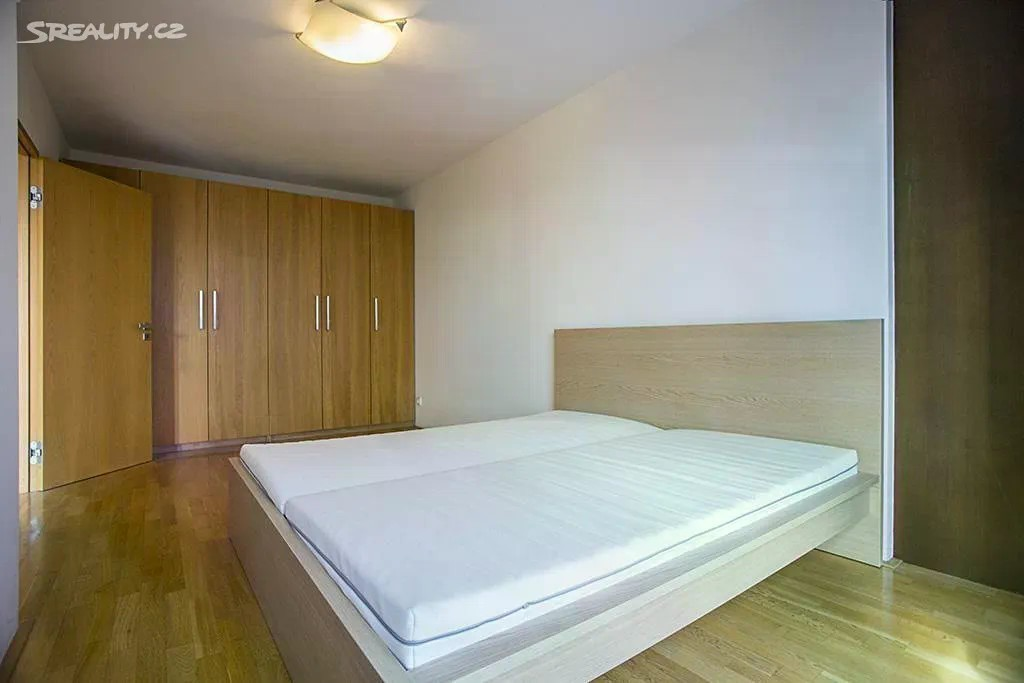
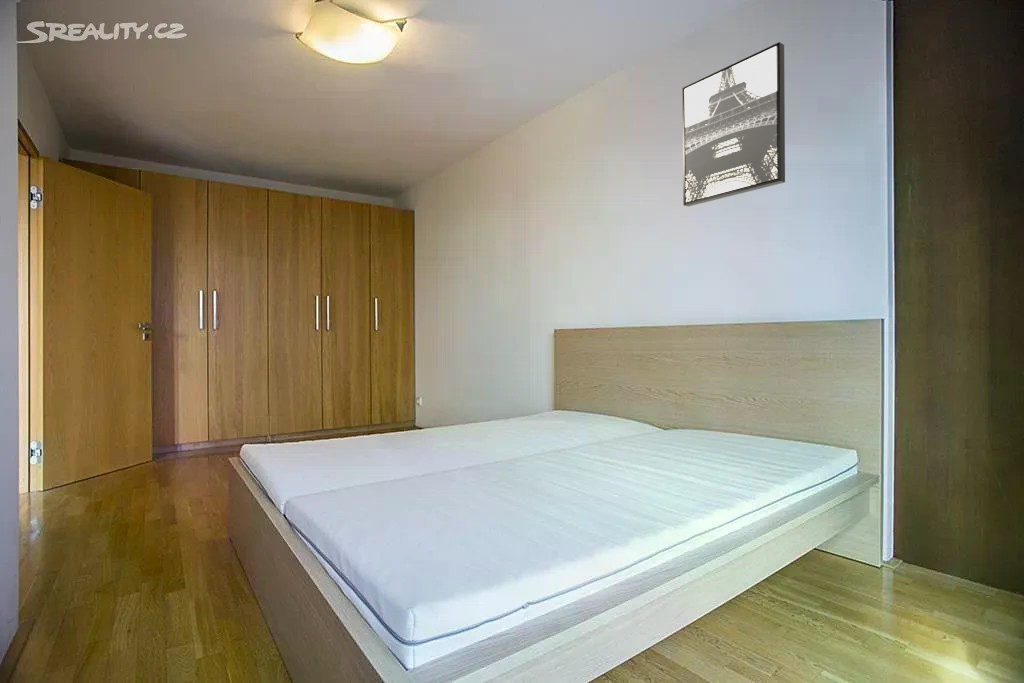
+ wall art [681,41,786,207]
